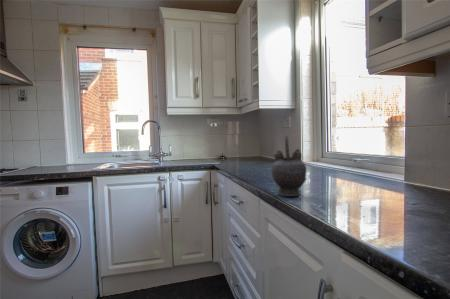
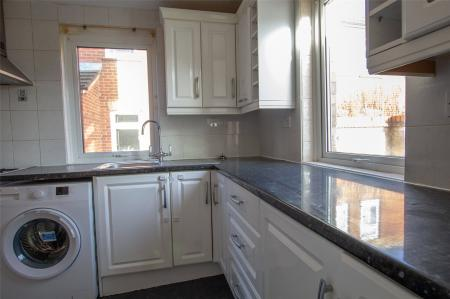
- teapot [270,134,308,197]
